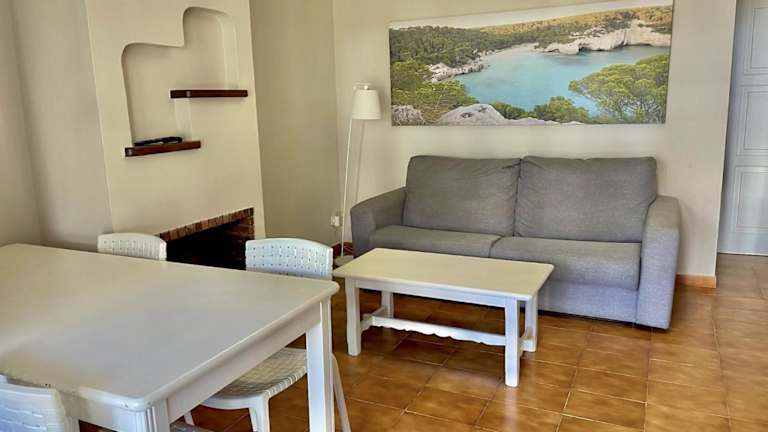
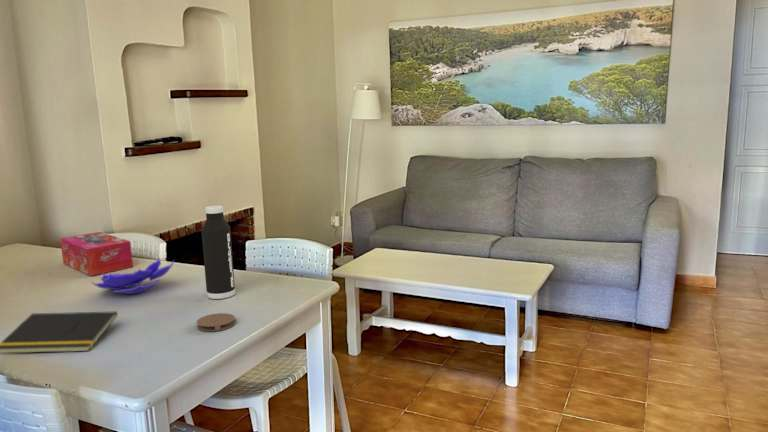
+ coaster [196,312,236,332]
+ water bottle [201,205,236,300]
+ notepad [0,310,118,354]
+ decorative bowl [90,256,175,295]
+ tissue box [59,231,134,277]
